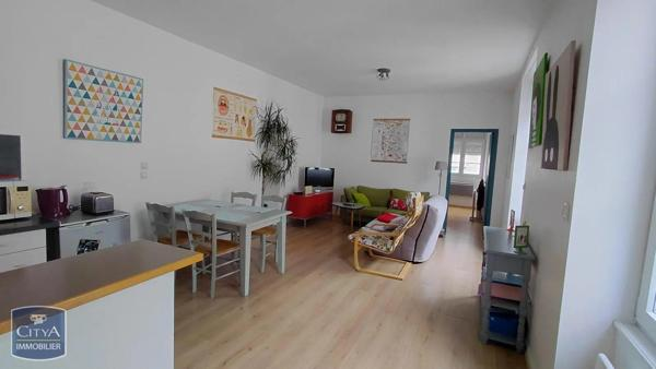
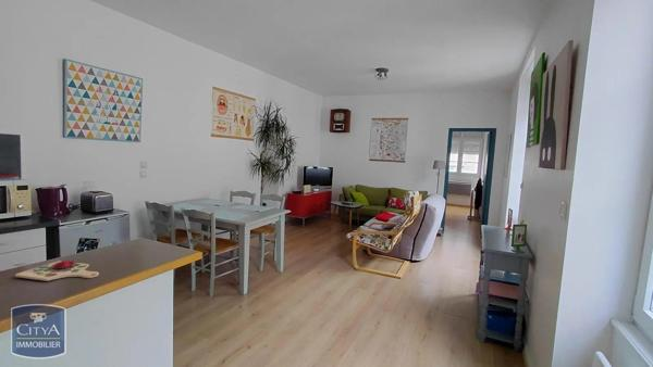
+ cutting board [14,257,100,282]
